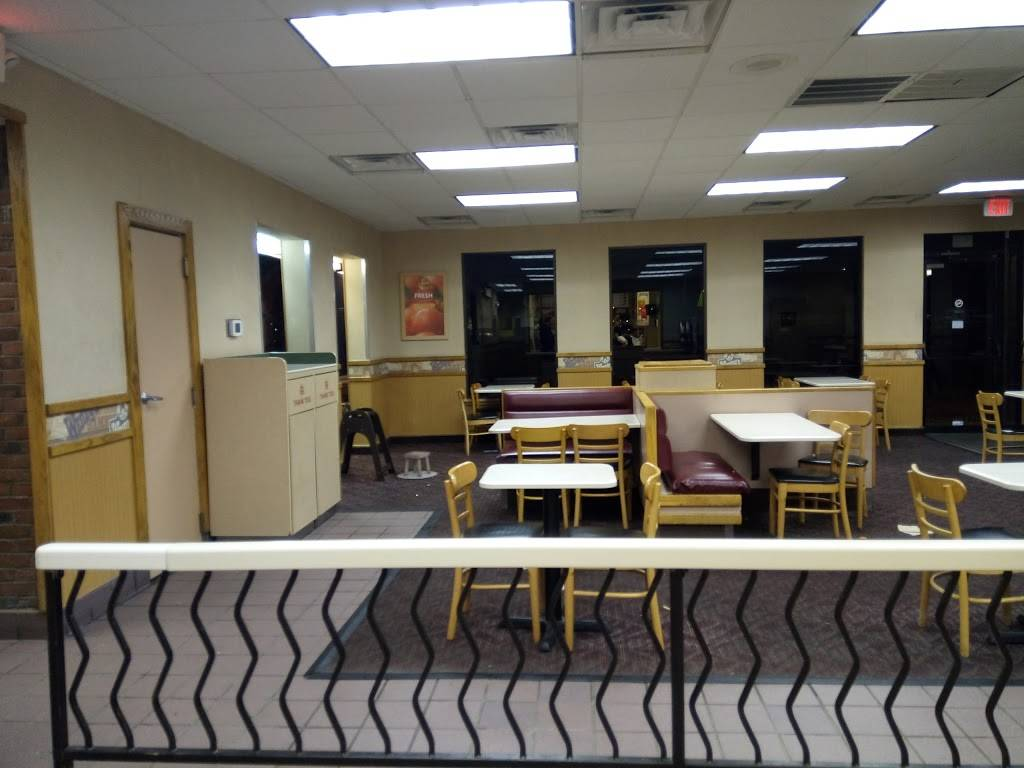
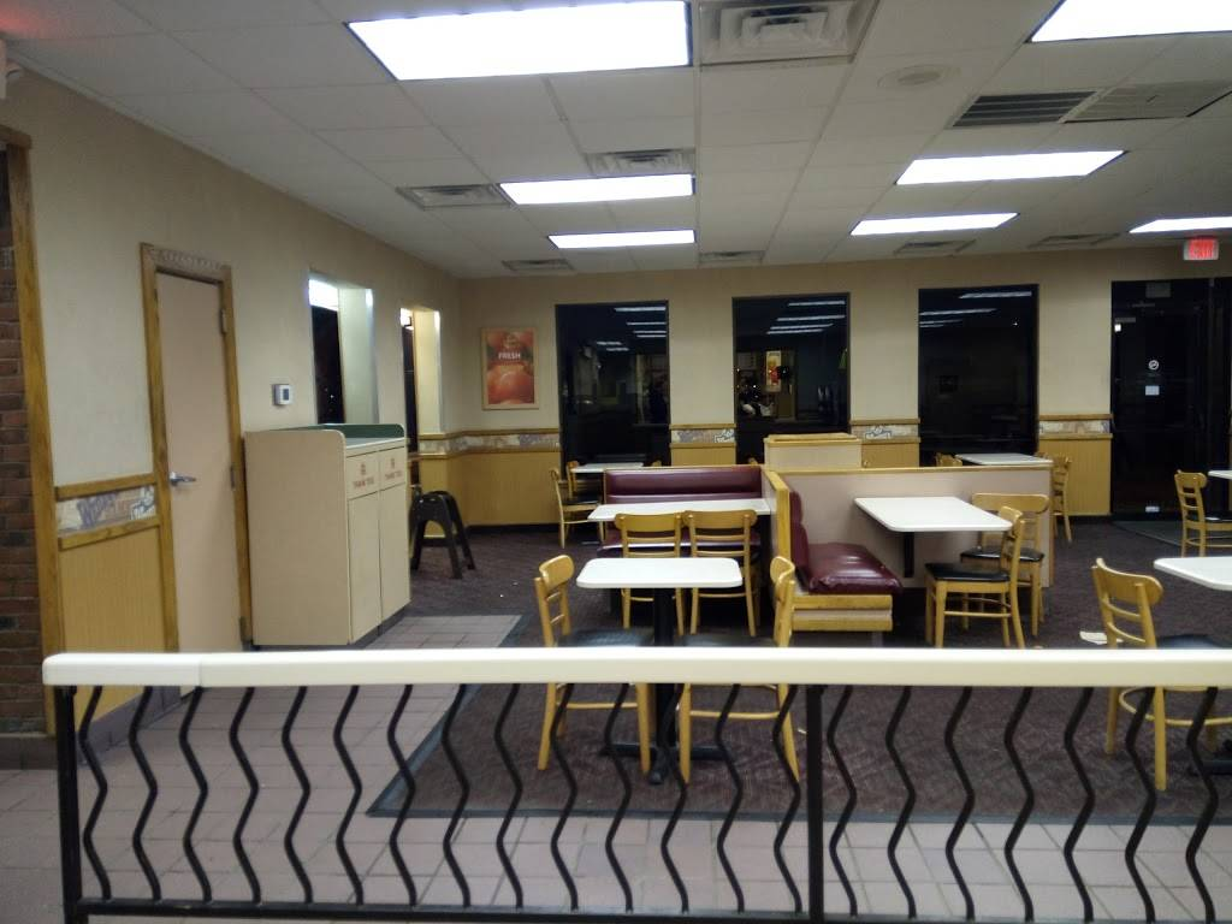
- stool [396,450,439,480]
